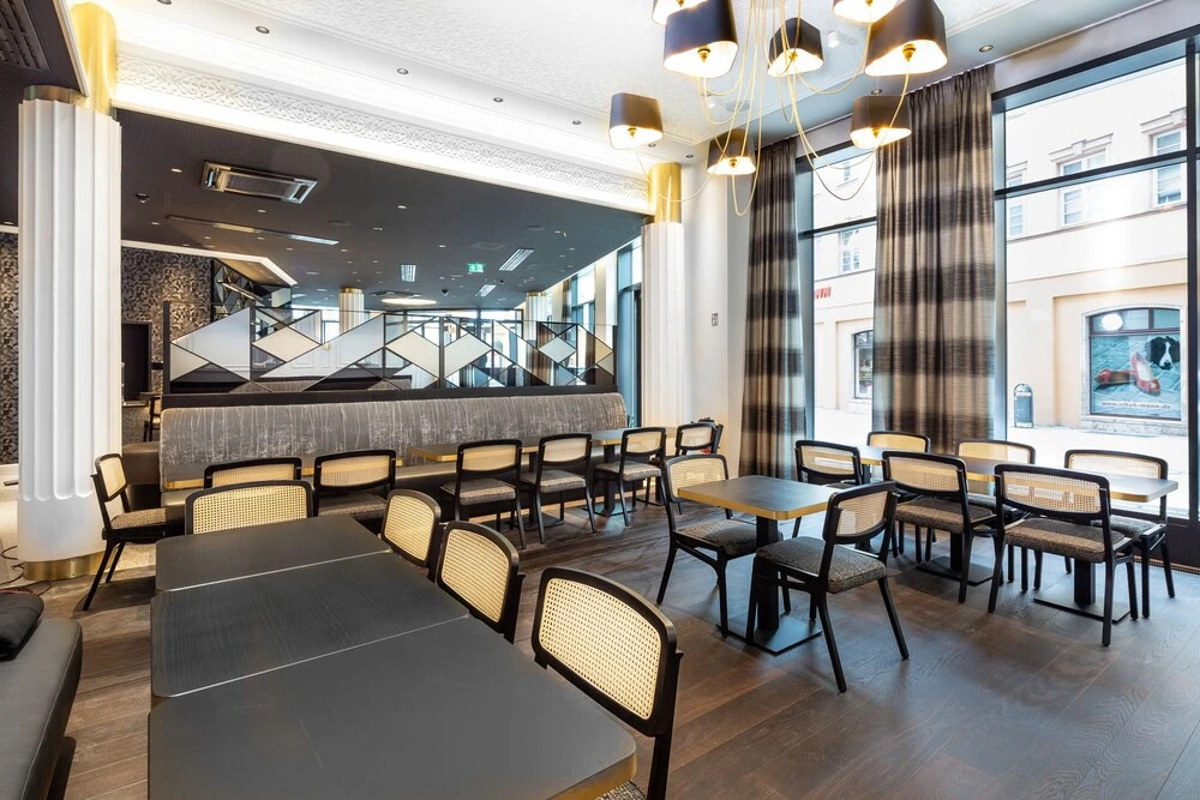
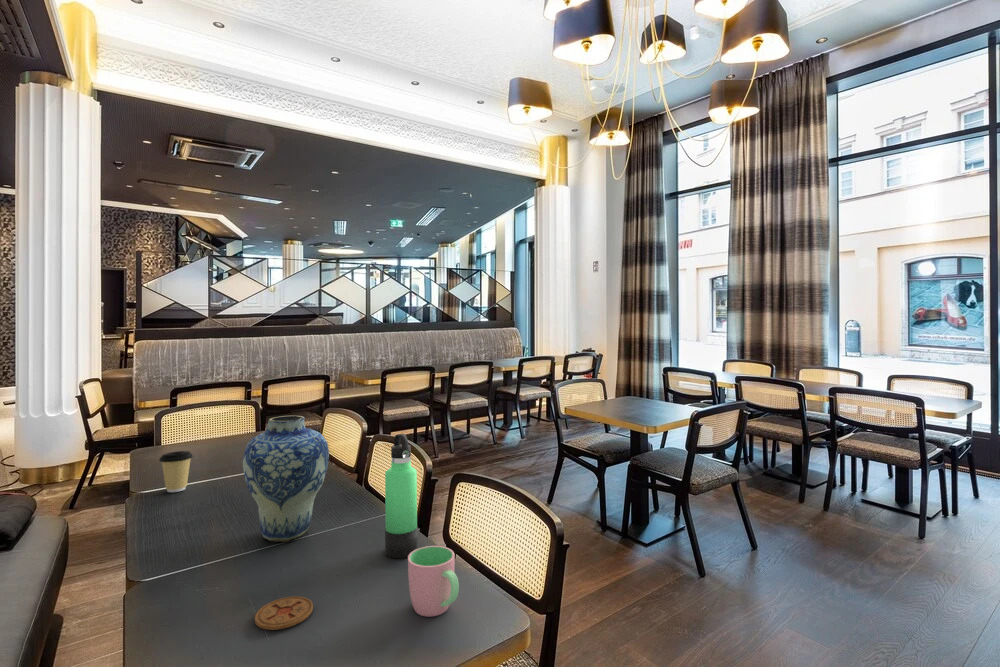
+ vase [242,415,330,543]
+ cup [407,545,460,618]
+ coffee cup [158,450,194,493]
+ coaster [254,595,314,631]
+ thermos bottle [384,433,419,559]
